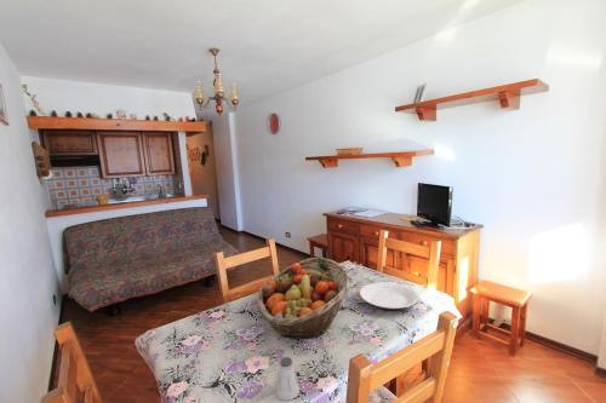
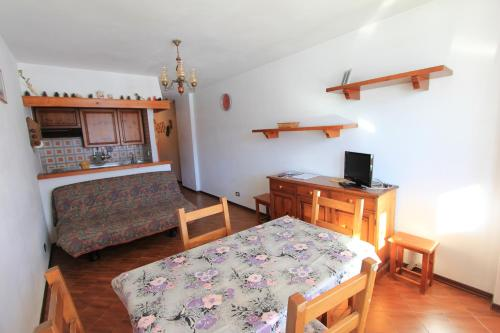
- saltshaker [275,356,301,402]
- plate [359,281,421,312]
- fruit basket [257,257,354,340]
